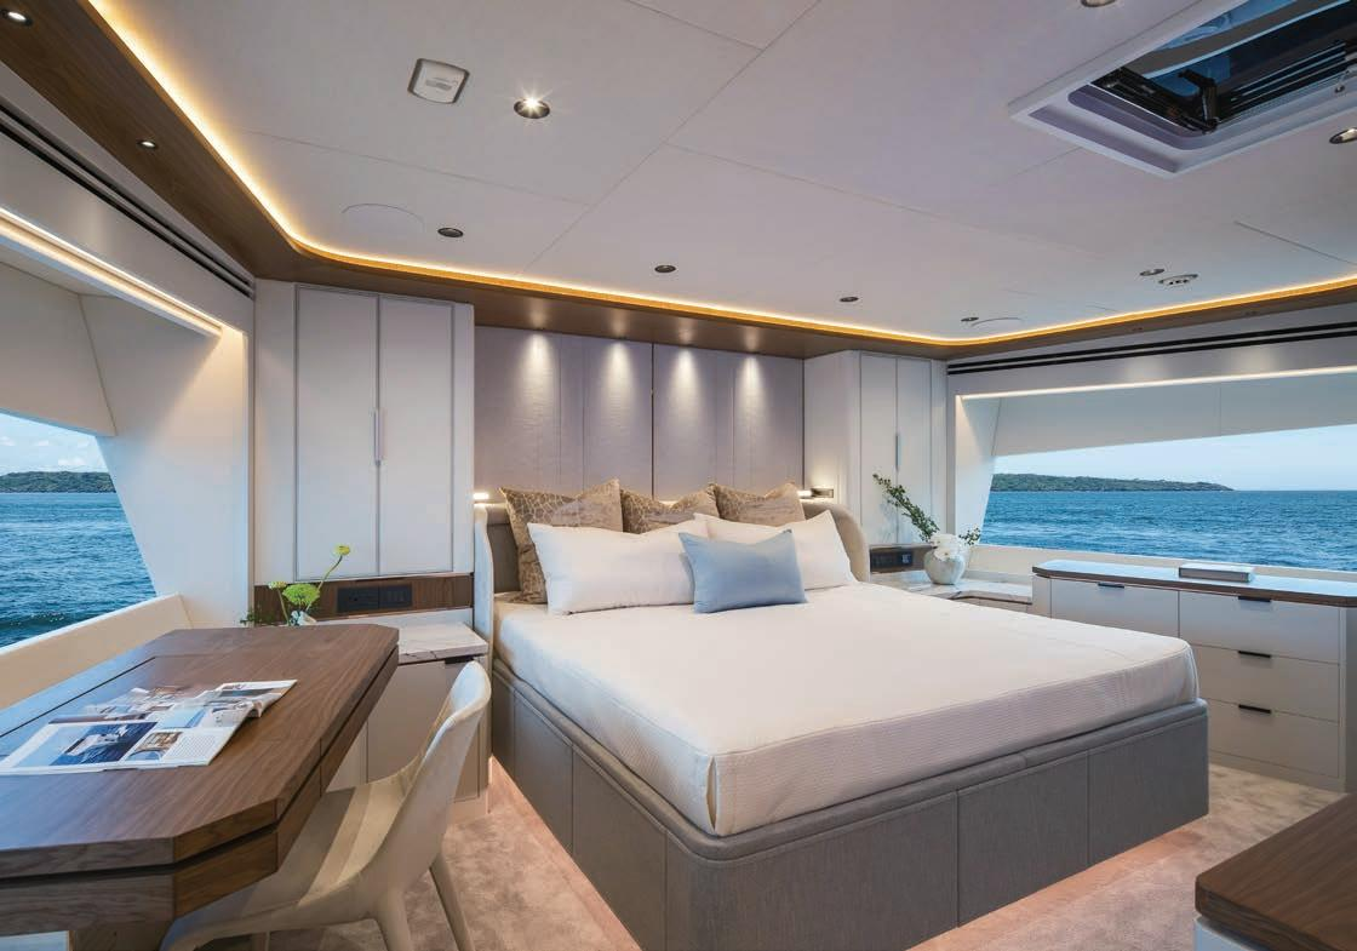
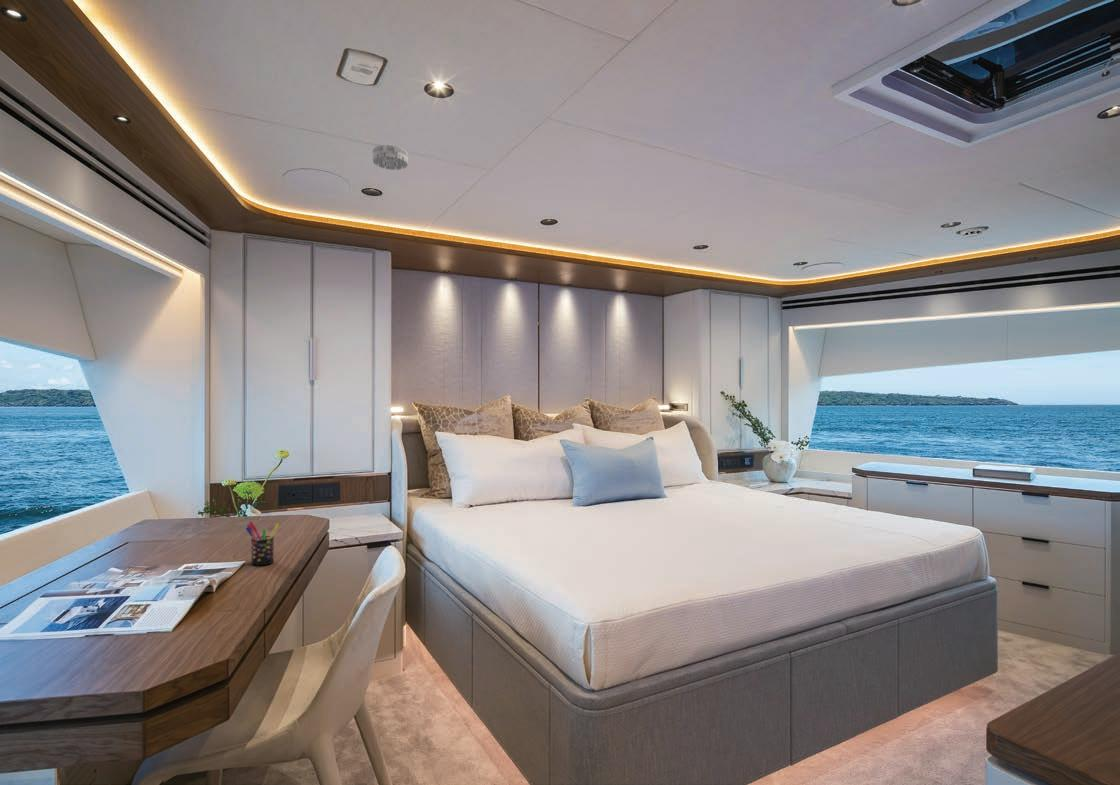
+ smoke detector [372,143,409,171]
+ pen holder [244,520,280,567]
